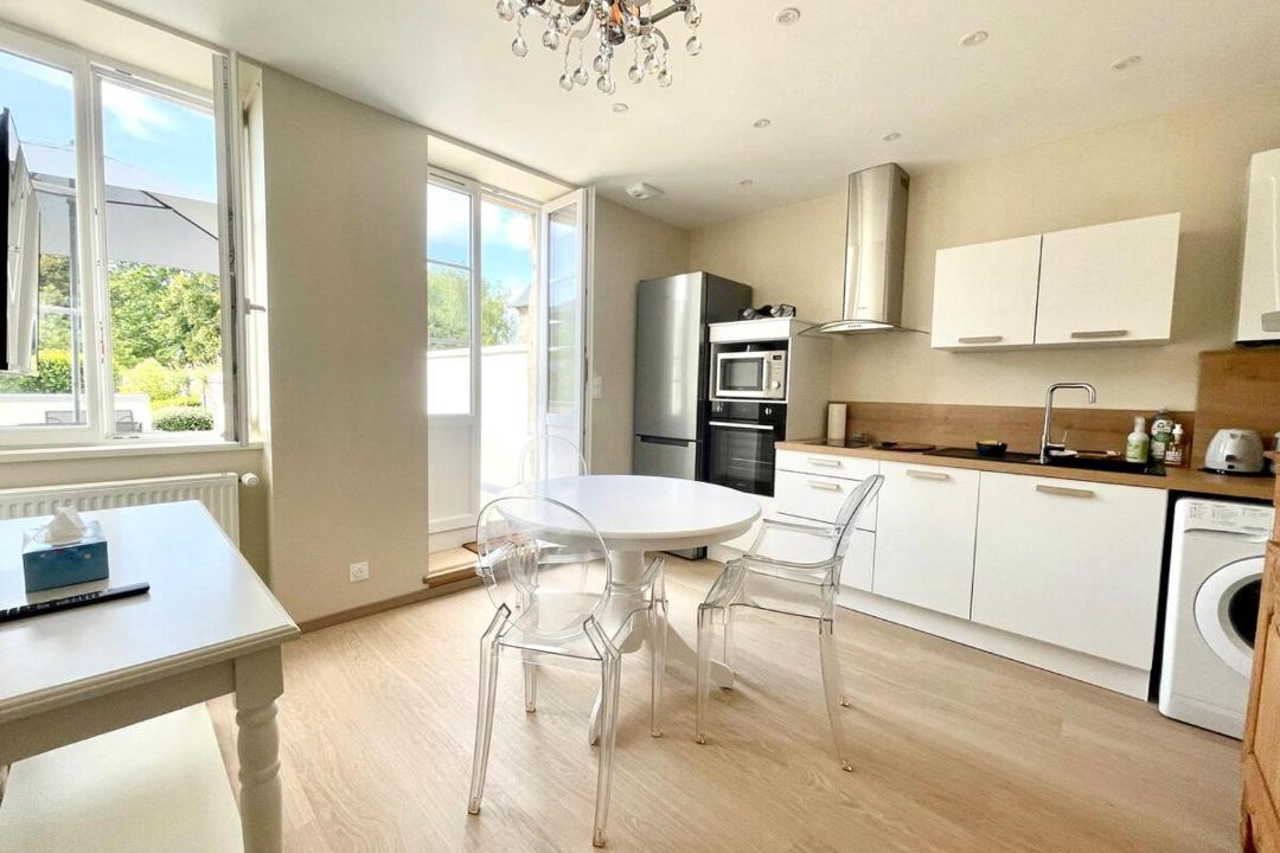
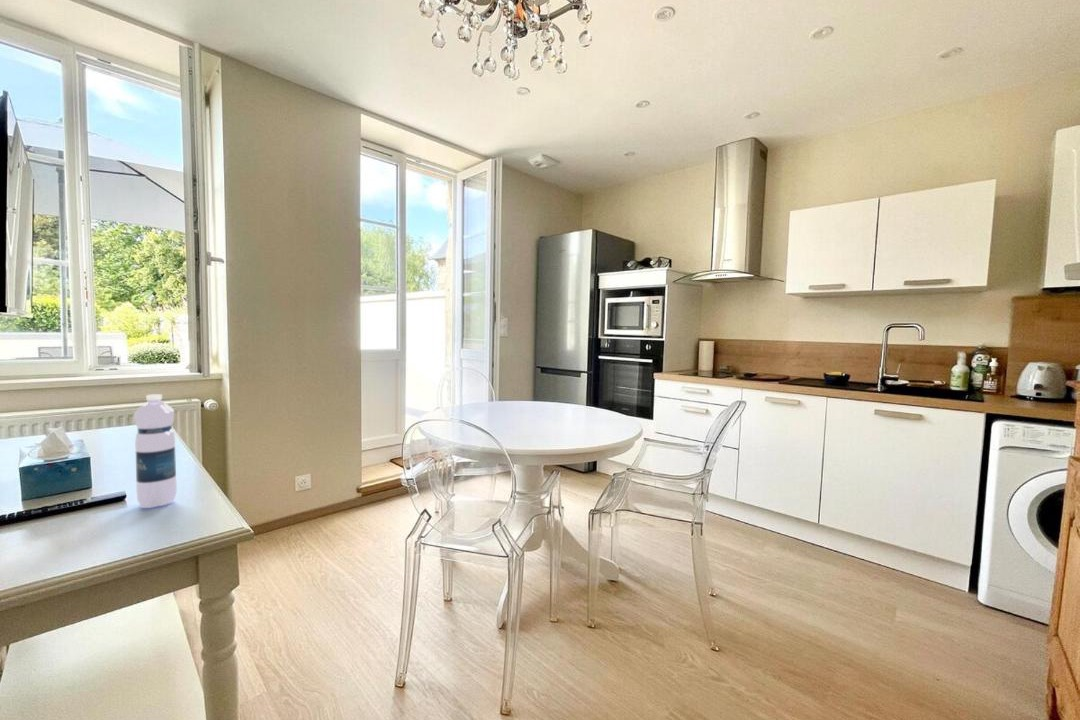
+ water bottle [133,393,178,509]
